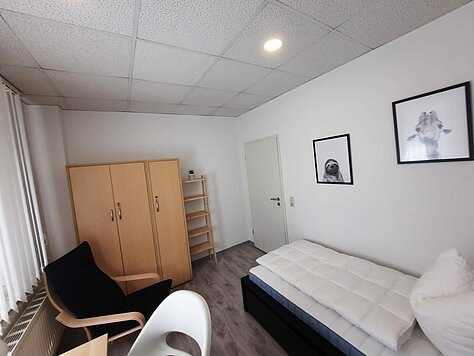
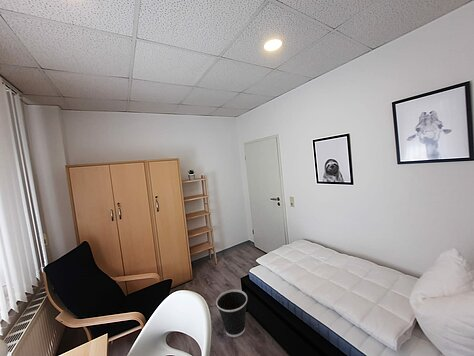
+ wastebasket [215,289,248,338]
